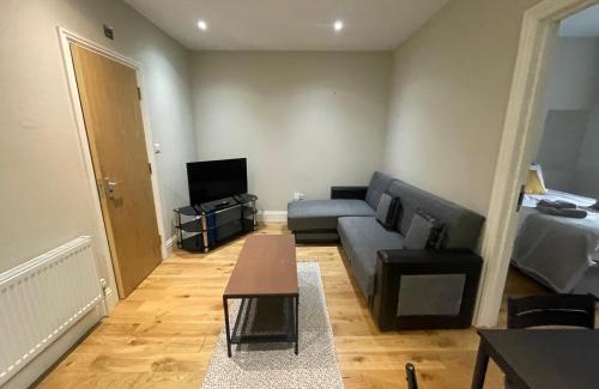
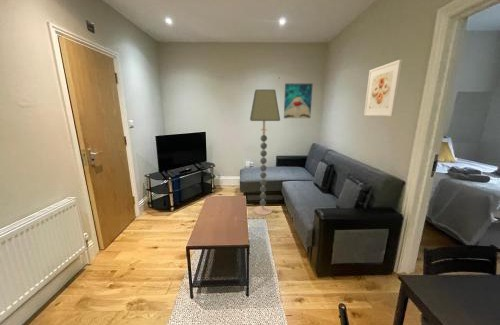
+ wall art [283,83,314,119]
+ floor lamp [249,88,281,216]
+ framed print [363,59,403,117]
